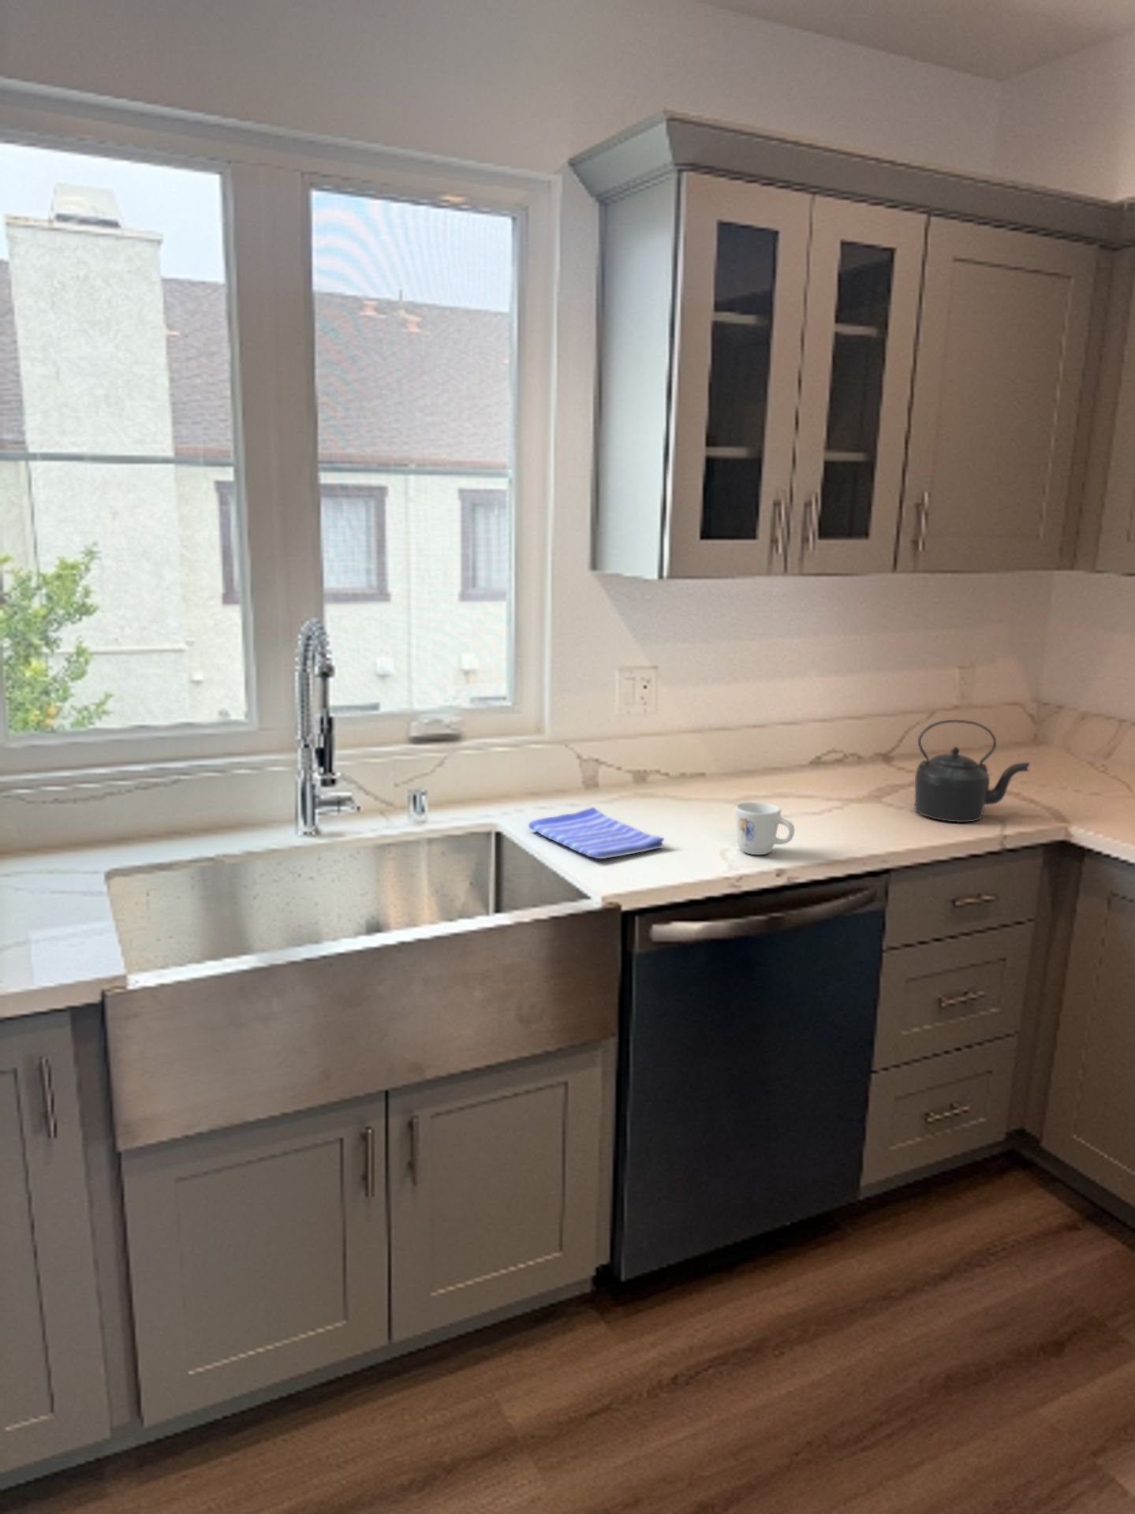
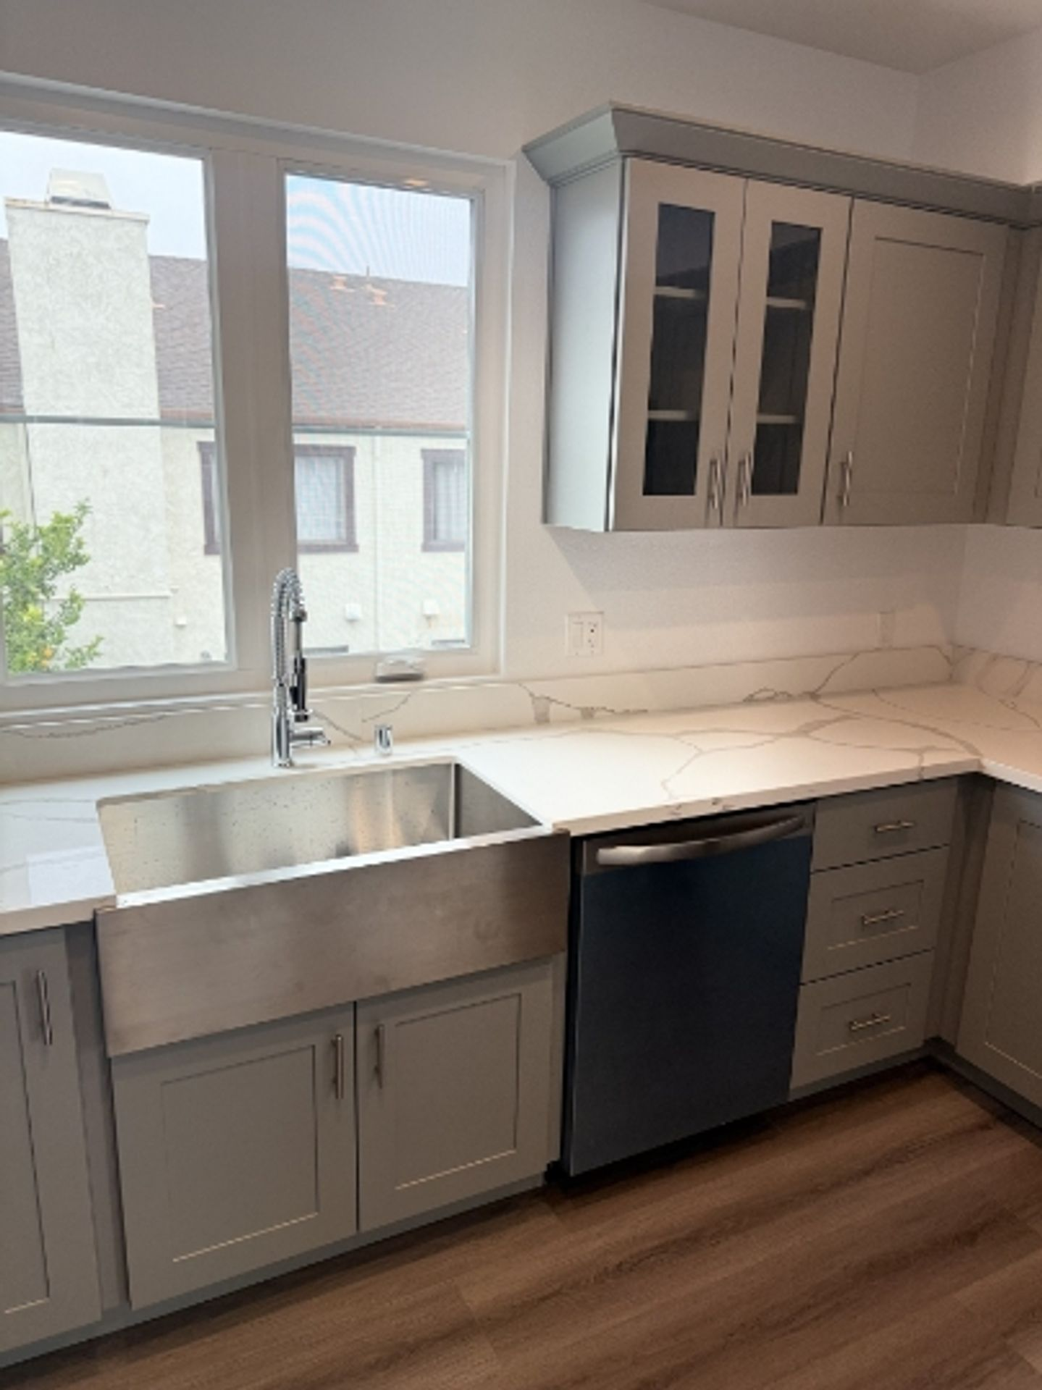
- mug [734,801,795,856]
- kettle [913,719,1031,824]
- dish towel [528,807,665,860]
